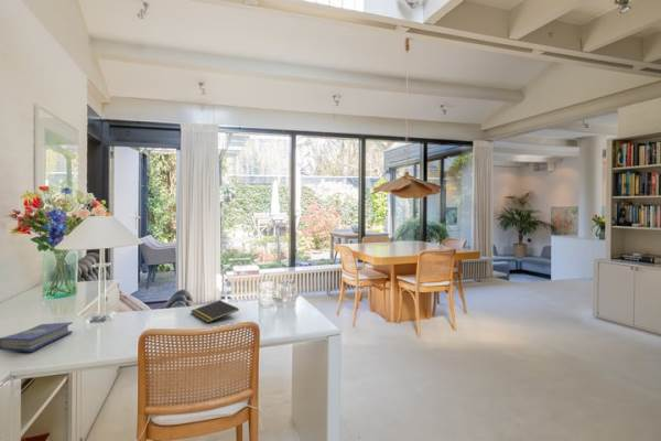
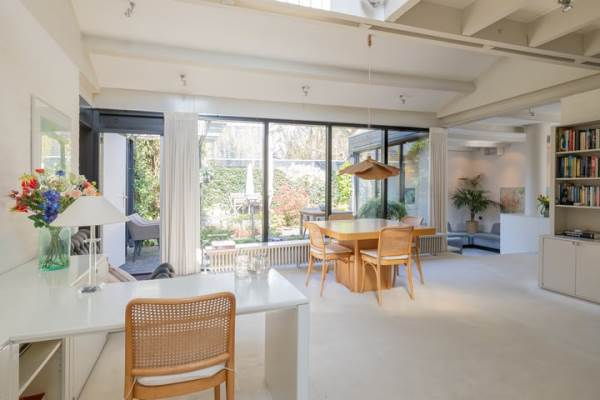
- hardcover book [0,321,74,353]
- notepad [191,299,240,323]
